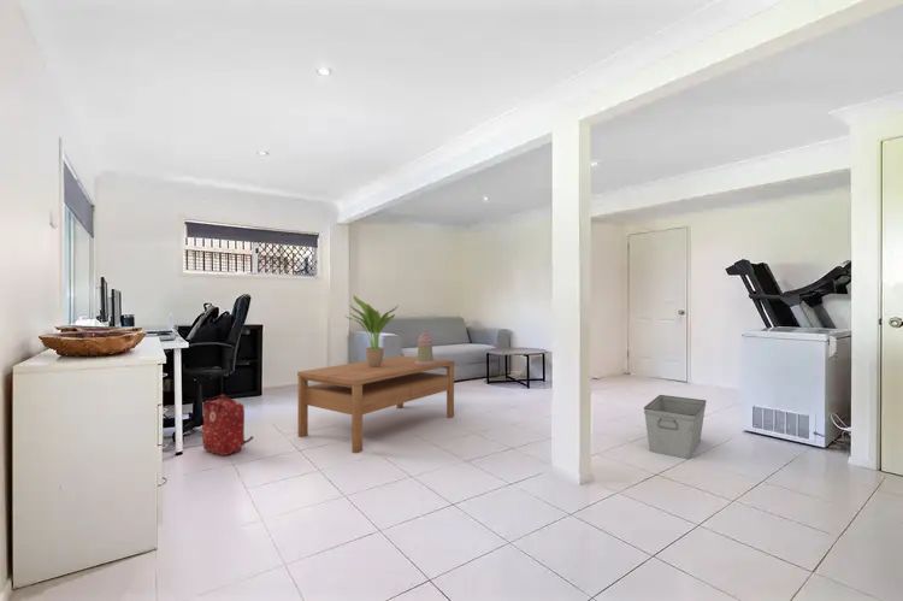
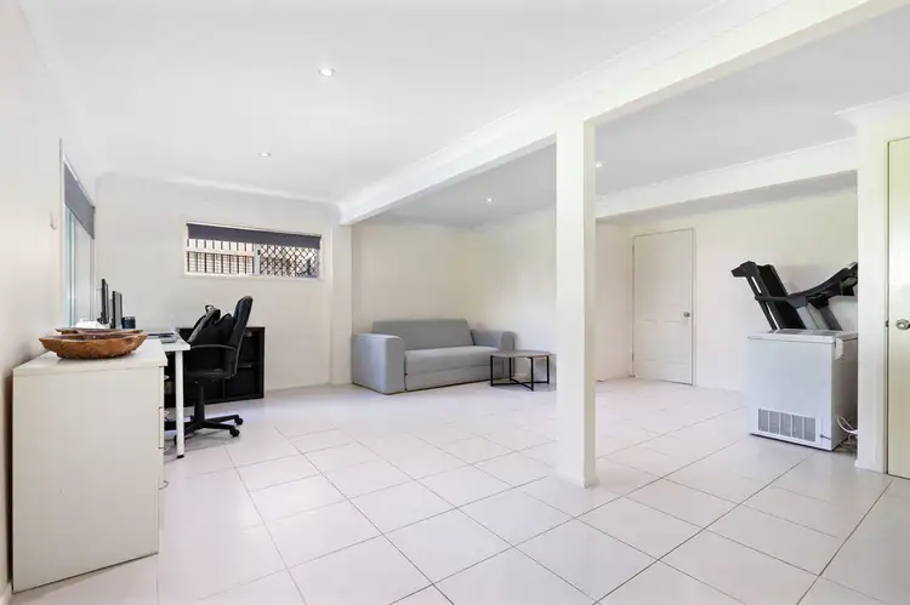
- storage bin [643,394,708,460]
- coffee table [296,355,455,454]
- backpack [200,394,254,456]
- potted plant [346,295,400,367]
- decorative container [414,328,436,365]
